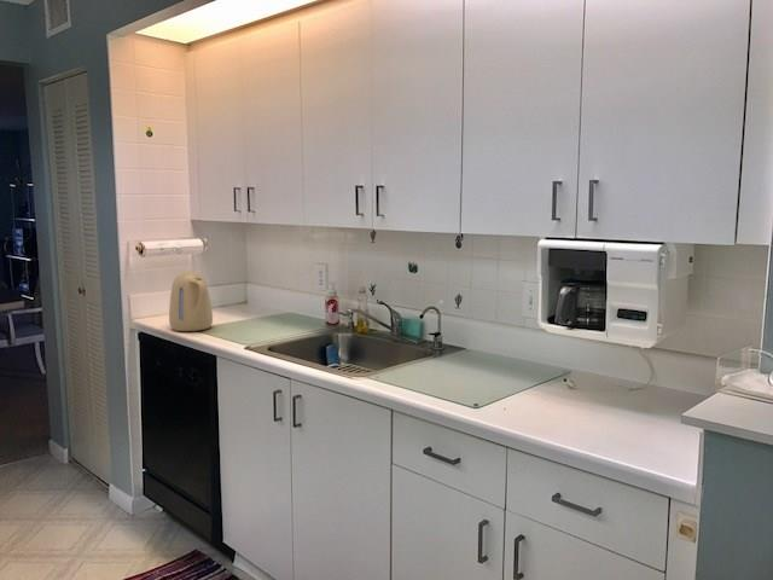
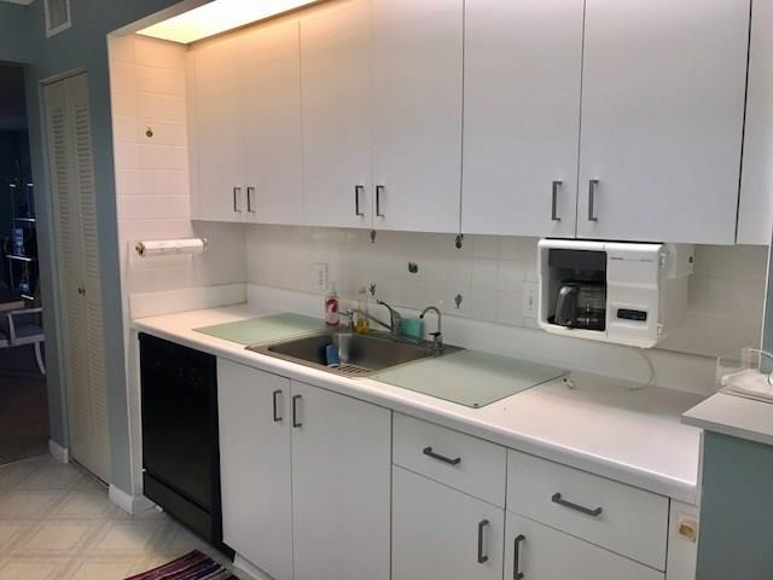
- kettle [168,269,214,332]
